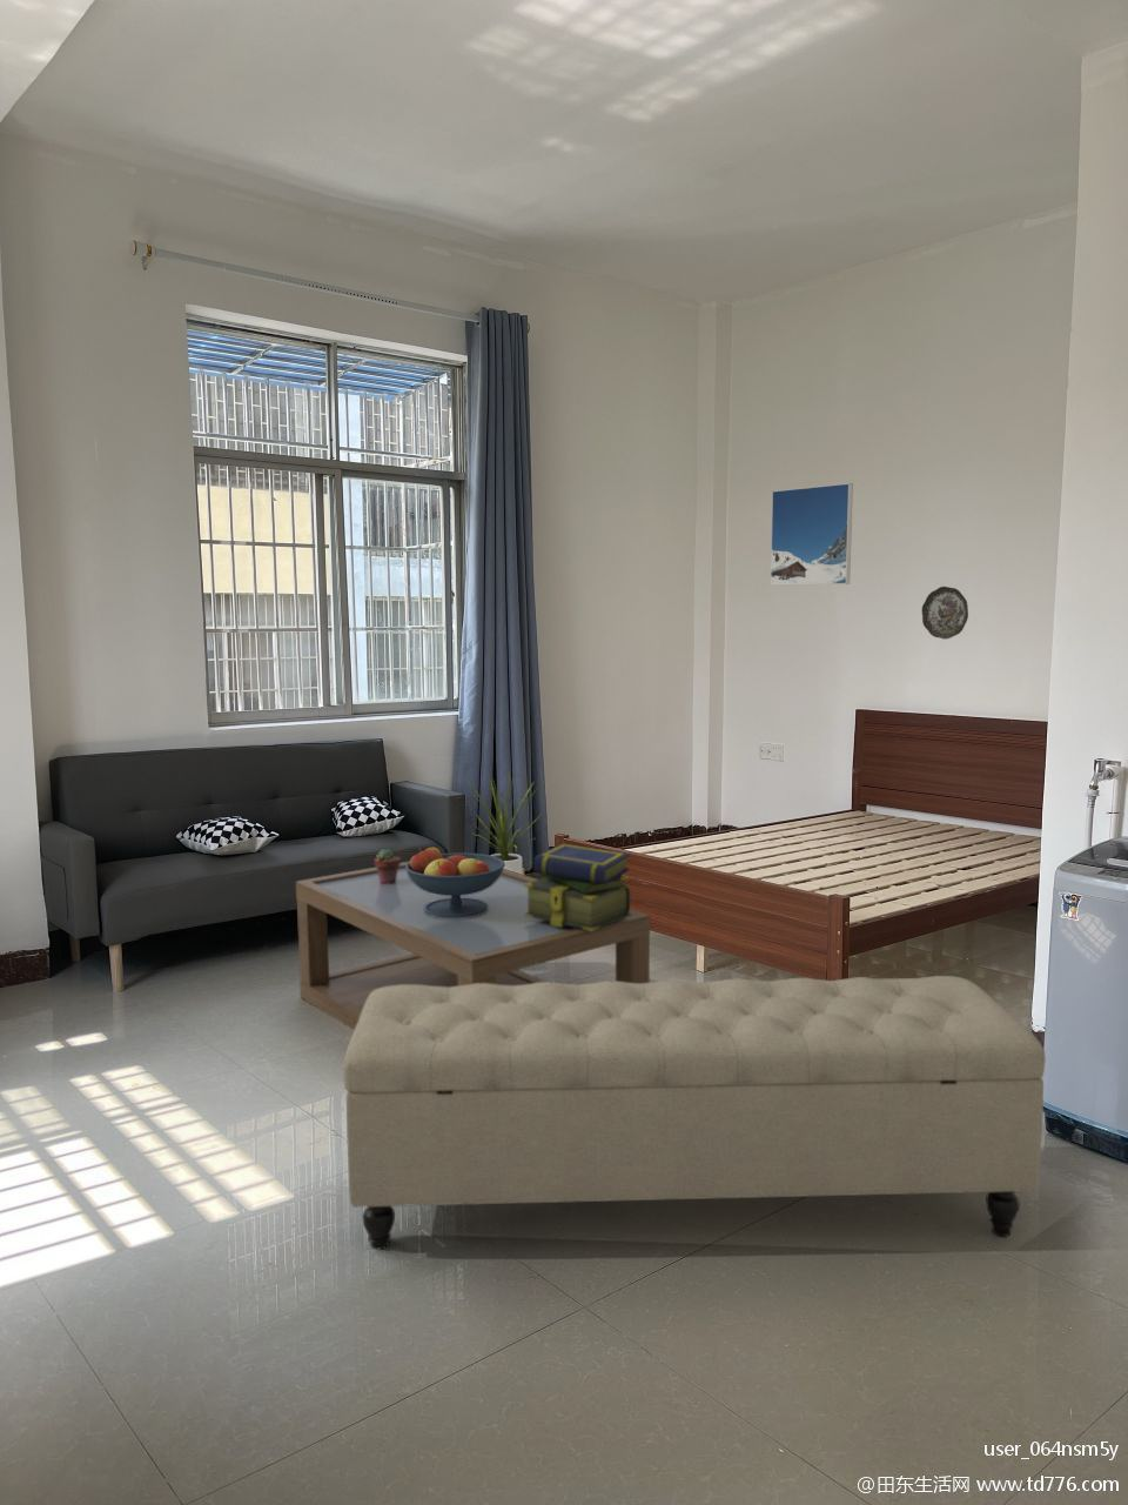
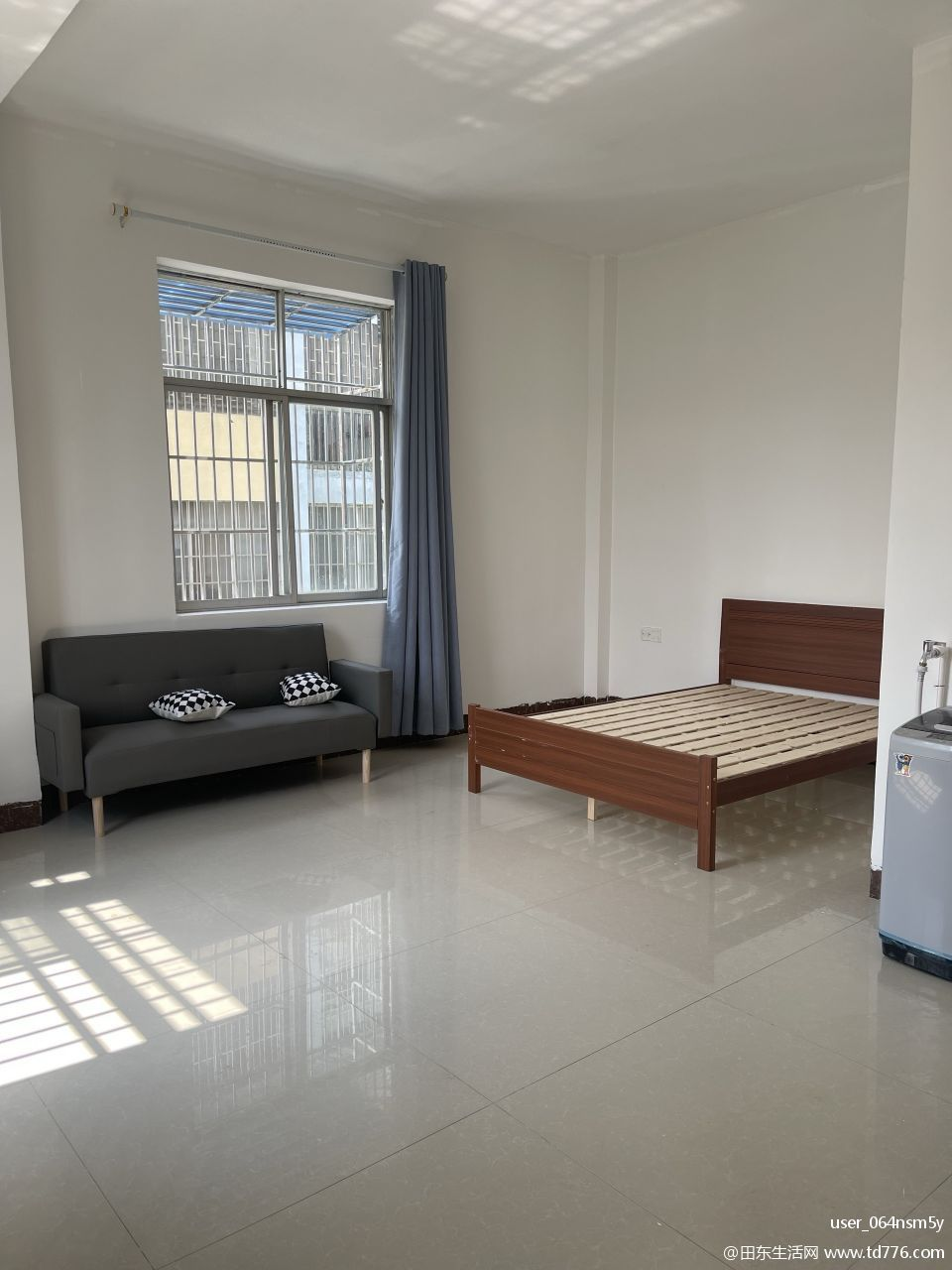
- fruit bowl [405,846,505,917]
- coffee table [295,860,650,1031]
- house plant [470,773,544,875]
- bench [342,975,1047,1251]
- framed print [770,482,854,587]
- stack of books [524,841,632,931]
- decorative plate [921,585,969,641]
- potted succulent [373,847,402,884]
